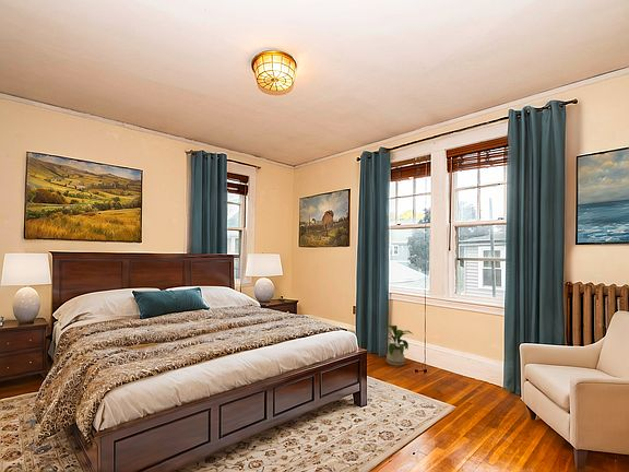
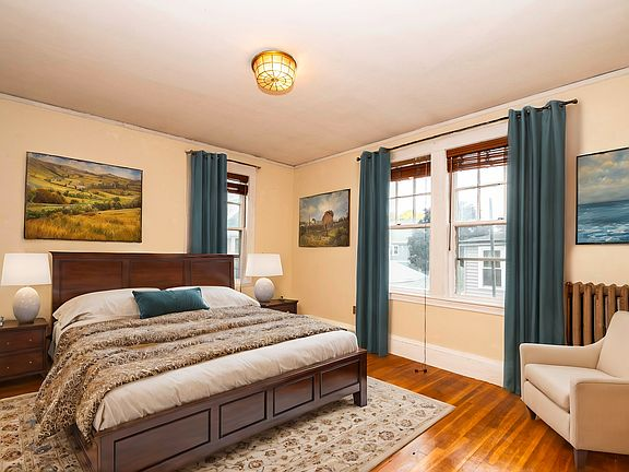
- house plant [381,324,414,367]
